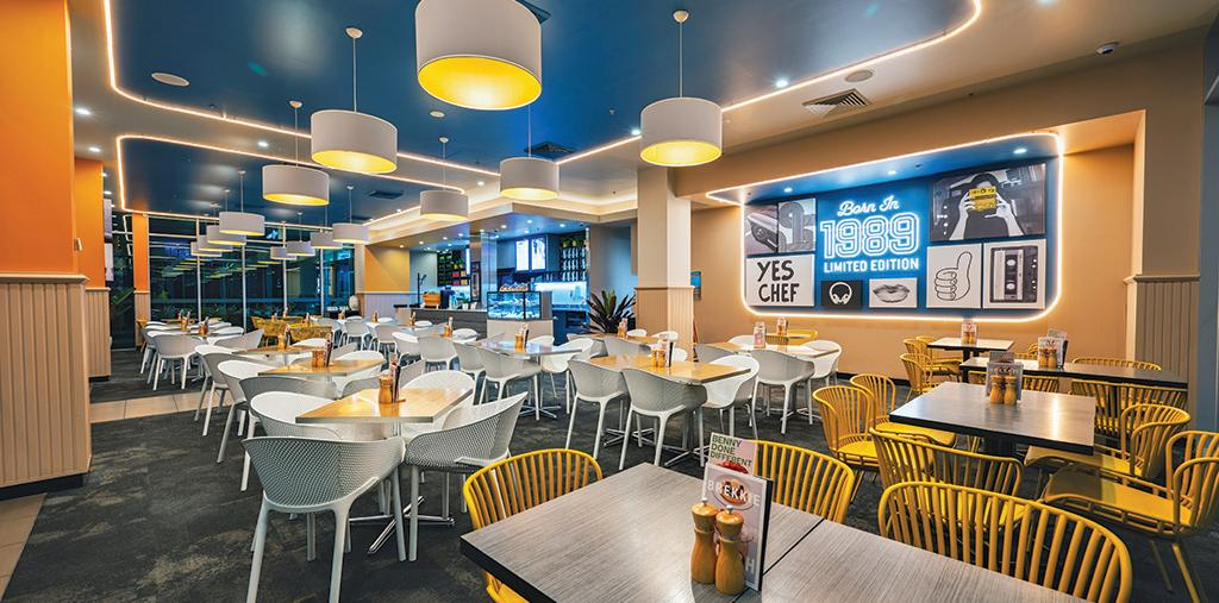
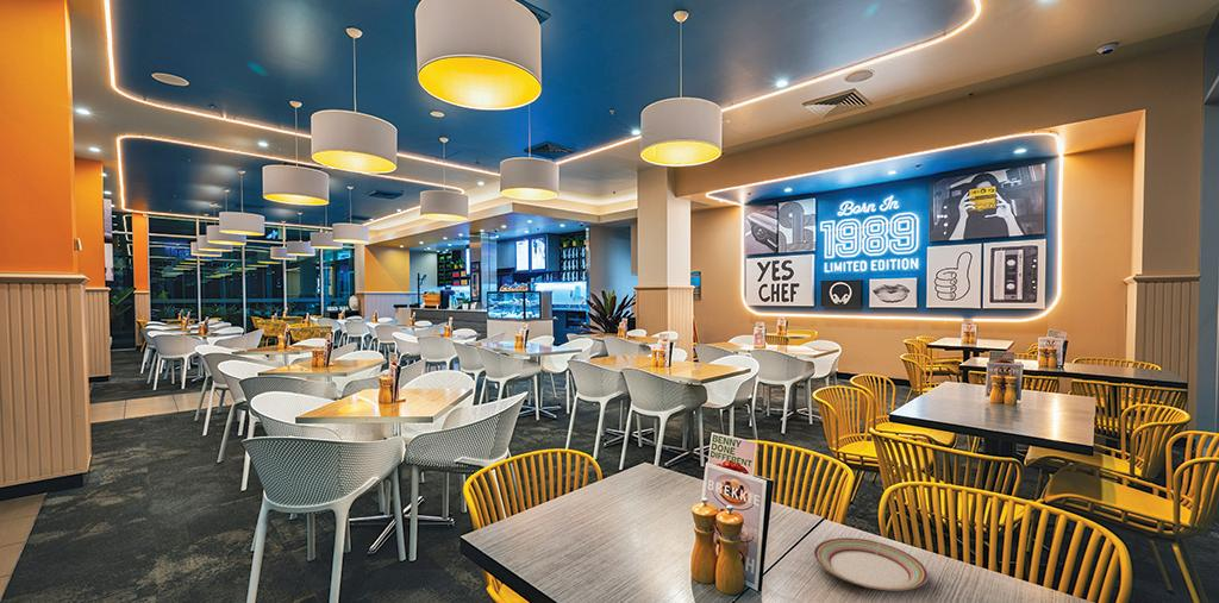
+ plate [813,536,929,591]
